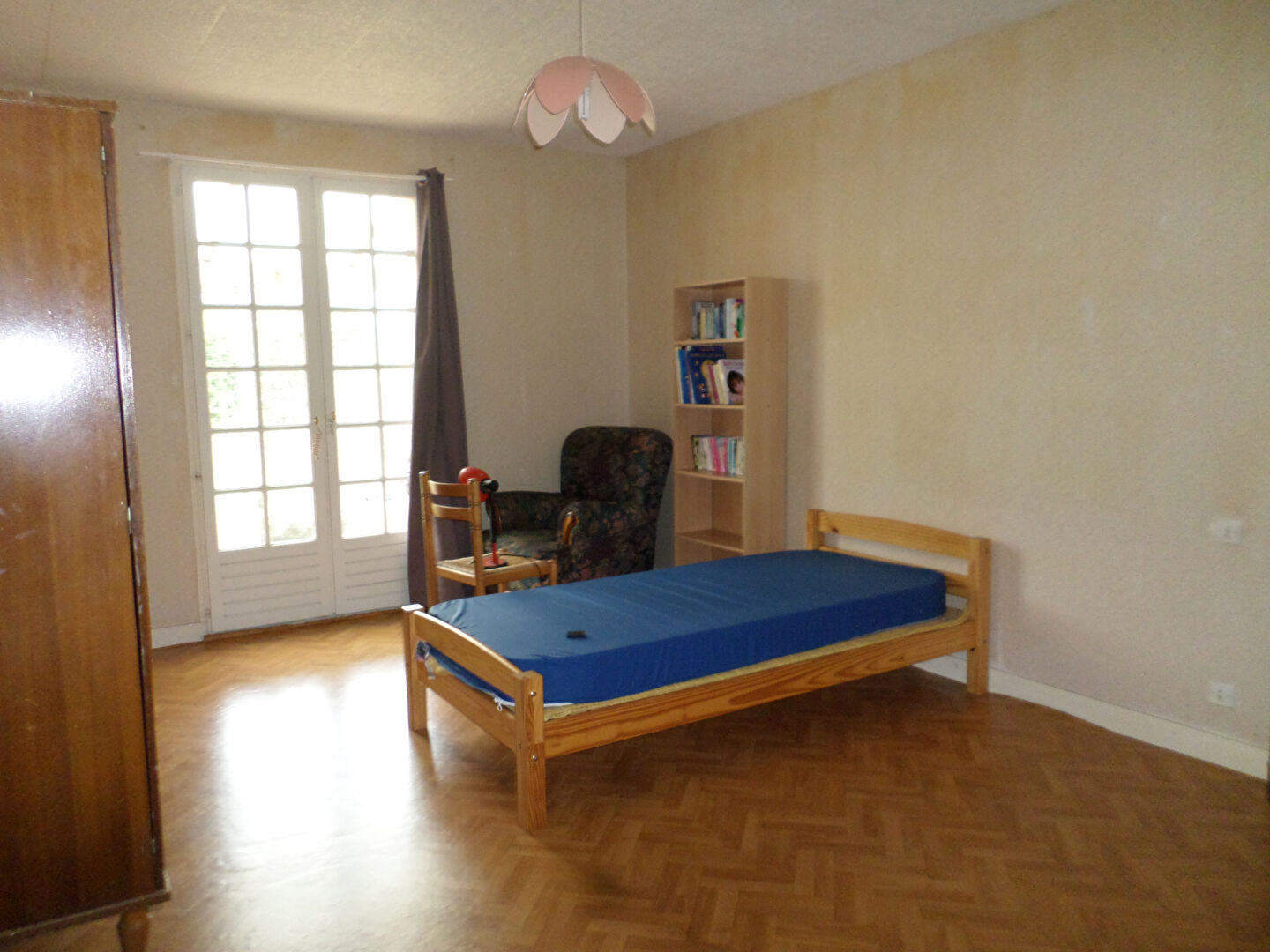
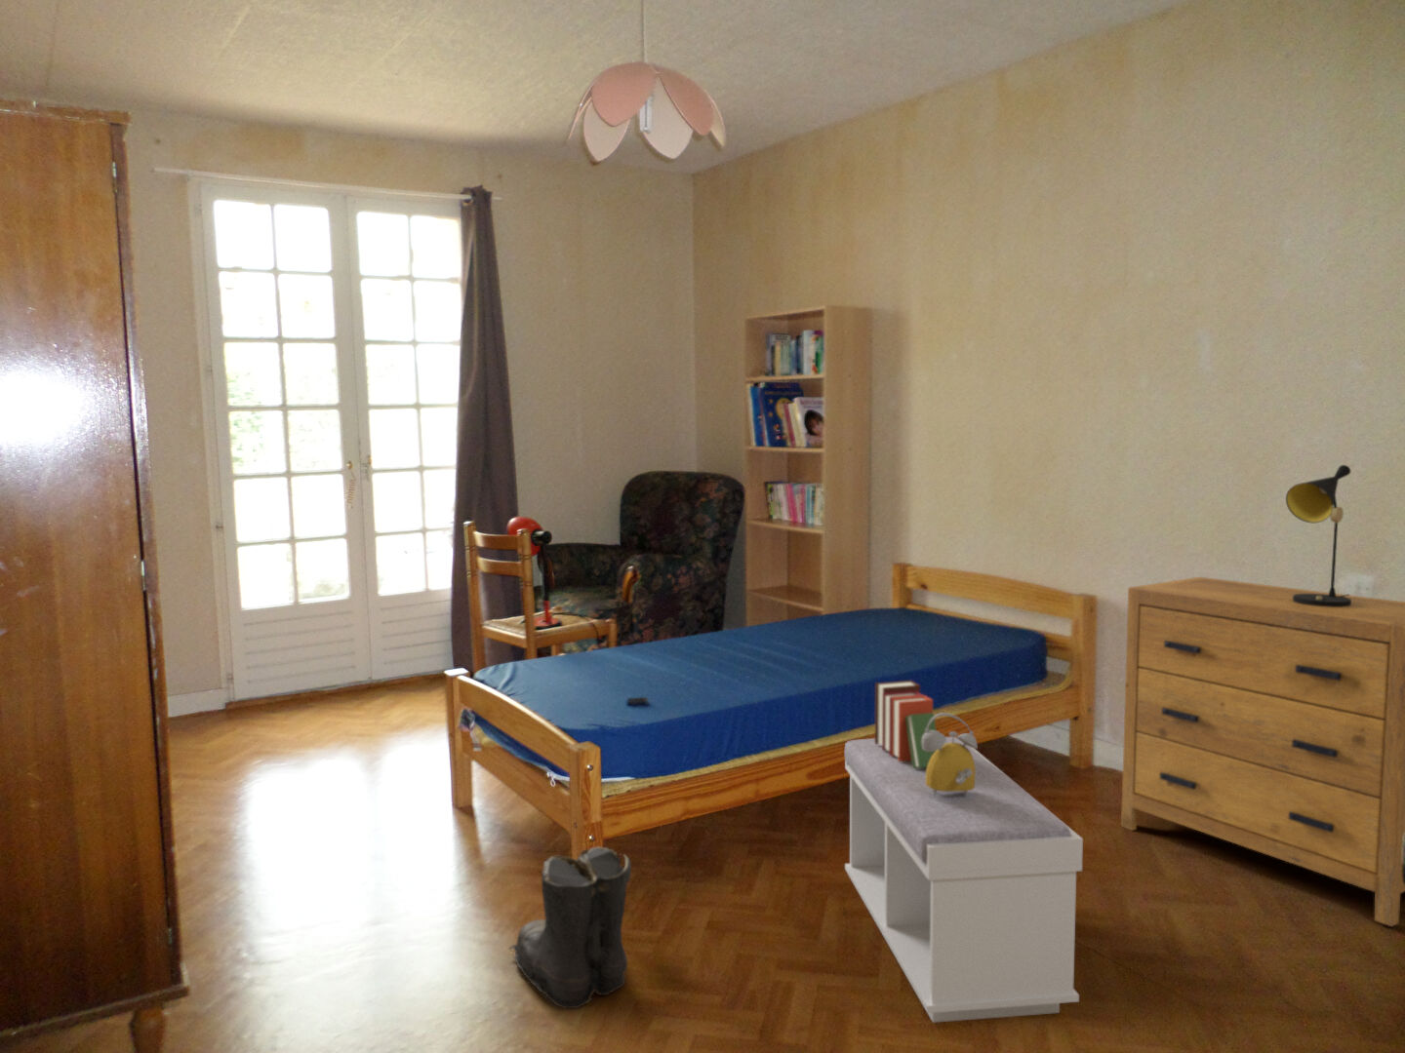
+ alarm clock [922,711,979,799]
+ table lamp [1286,465,1352,607]
+ bench [843,737,1084,1024]
+ dresser [1120,576,1405,927]
+ books [874,679,938,769]
+ boots [508,845,632,1010]
